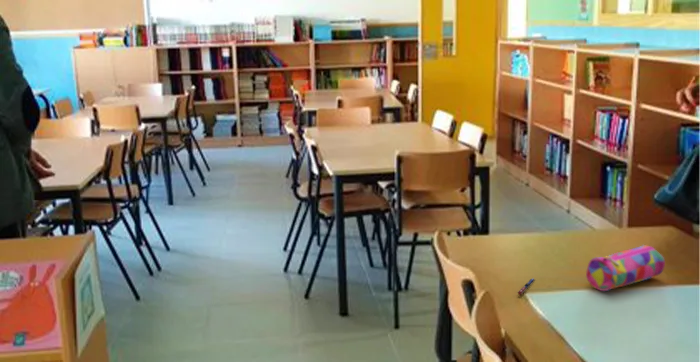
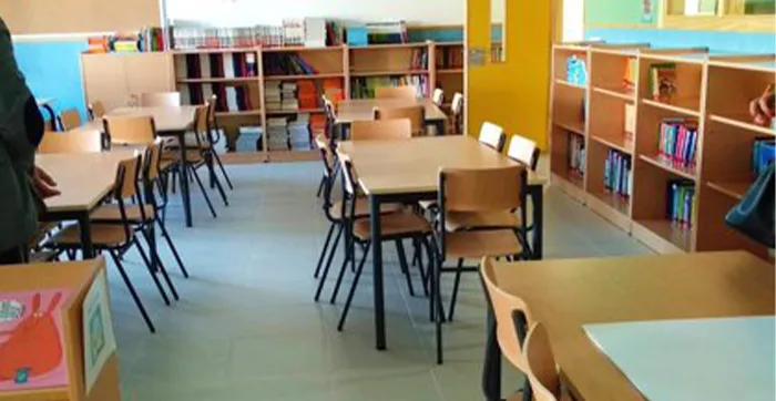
- pencil case [585,244,666,292]
- pen [517,277,535,296]
